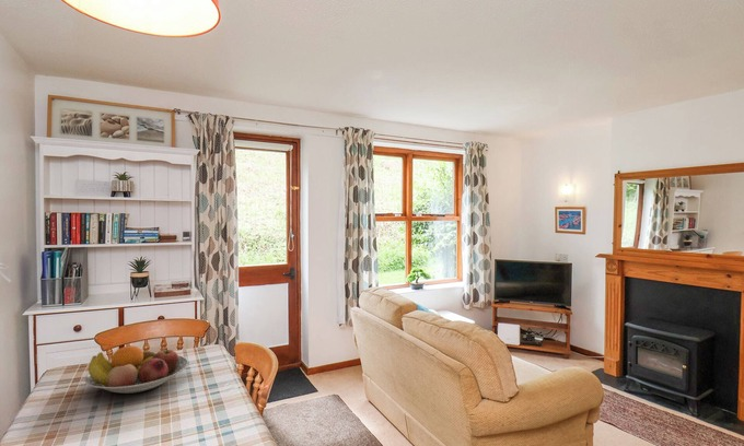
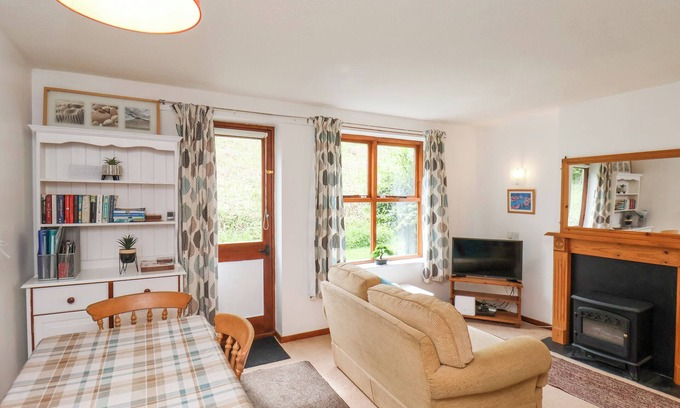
- fruit bowl [84,345,189,395]
